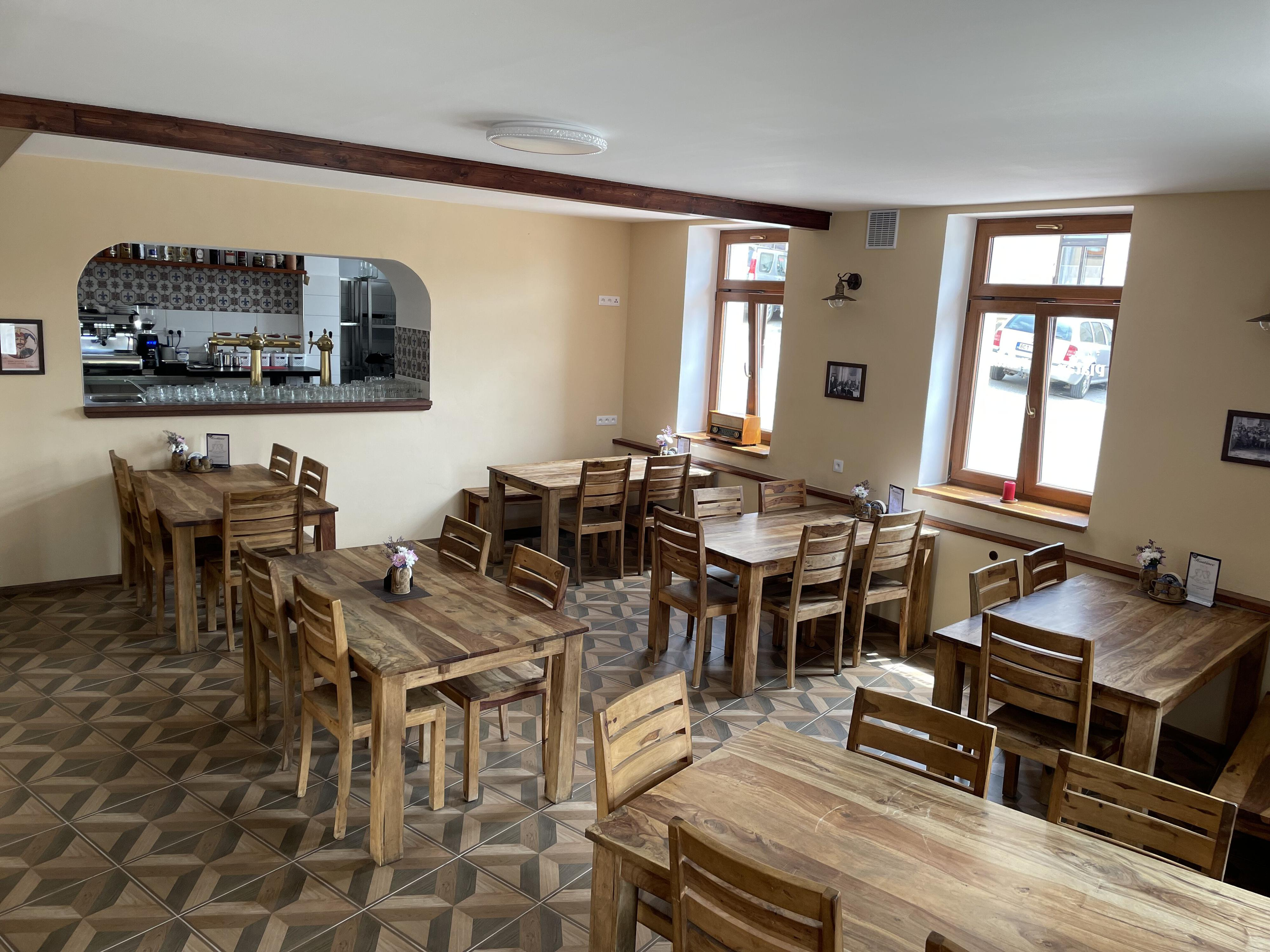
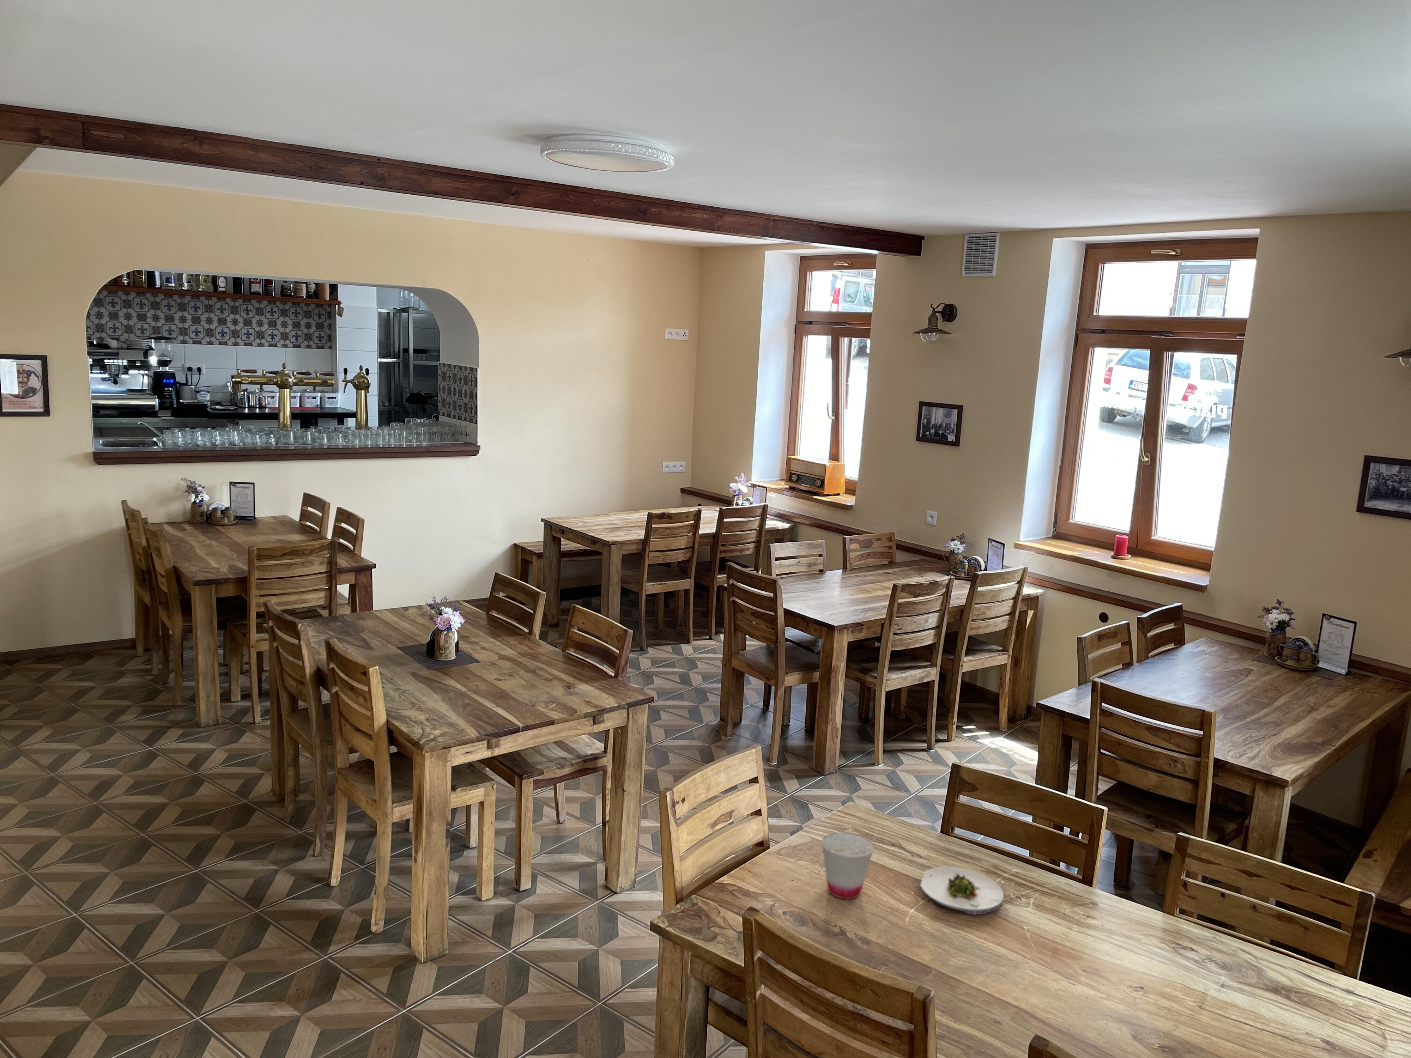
+ salad plate [920,866,1004,915]
+ cup [821,832,874,899]
